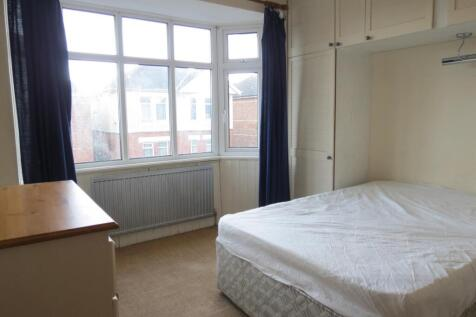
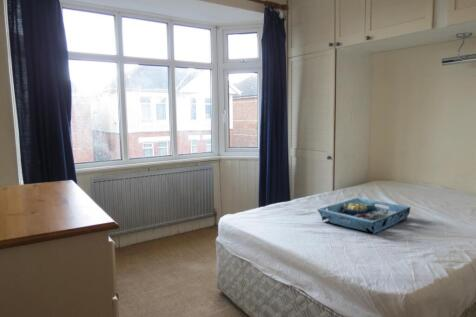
+ serving tray [316,197,411,235]
